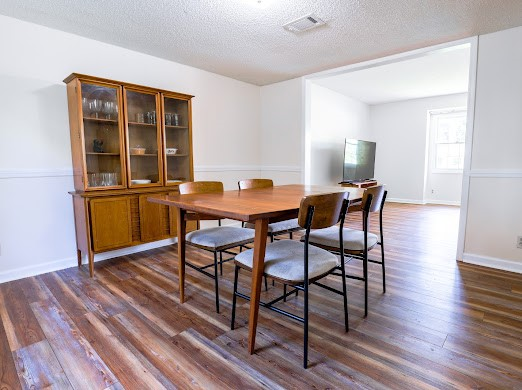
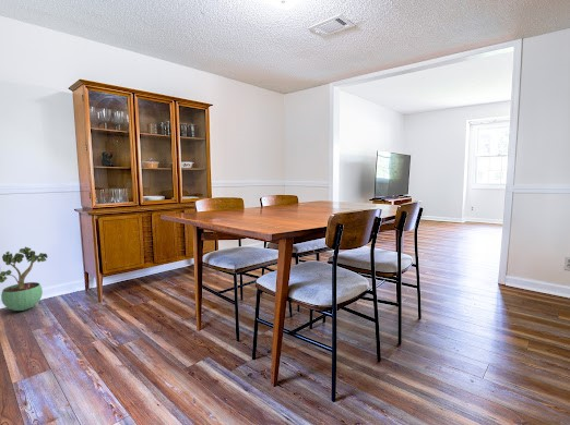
+ potted plant [0,246,48,312]
